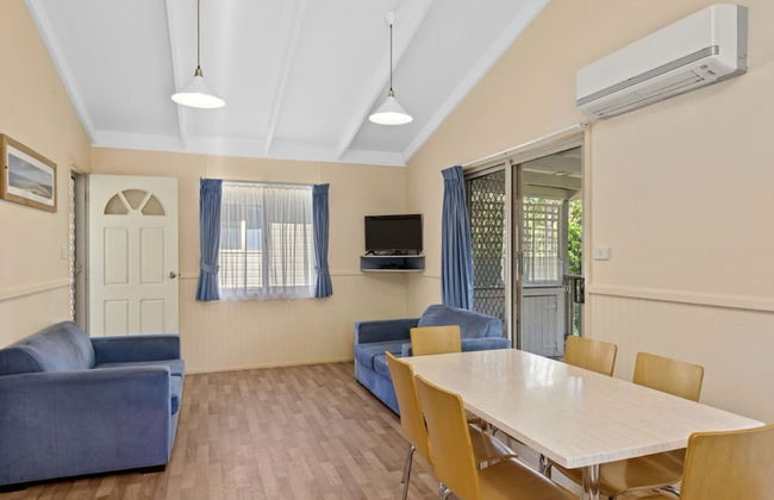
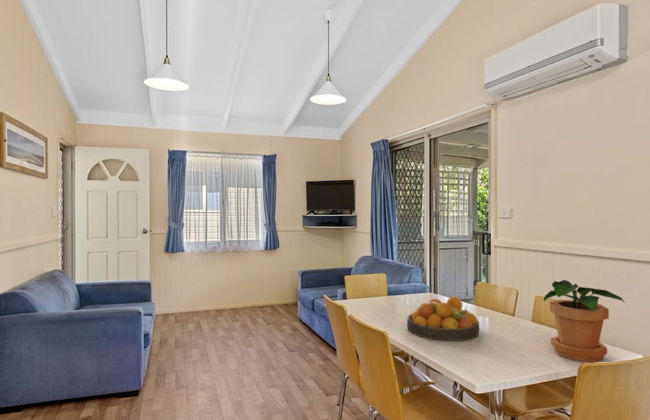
+ fruit bowl [406,296,480,342]
+ potted plant [543,279,626,363]
